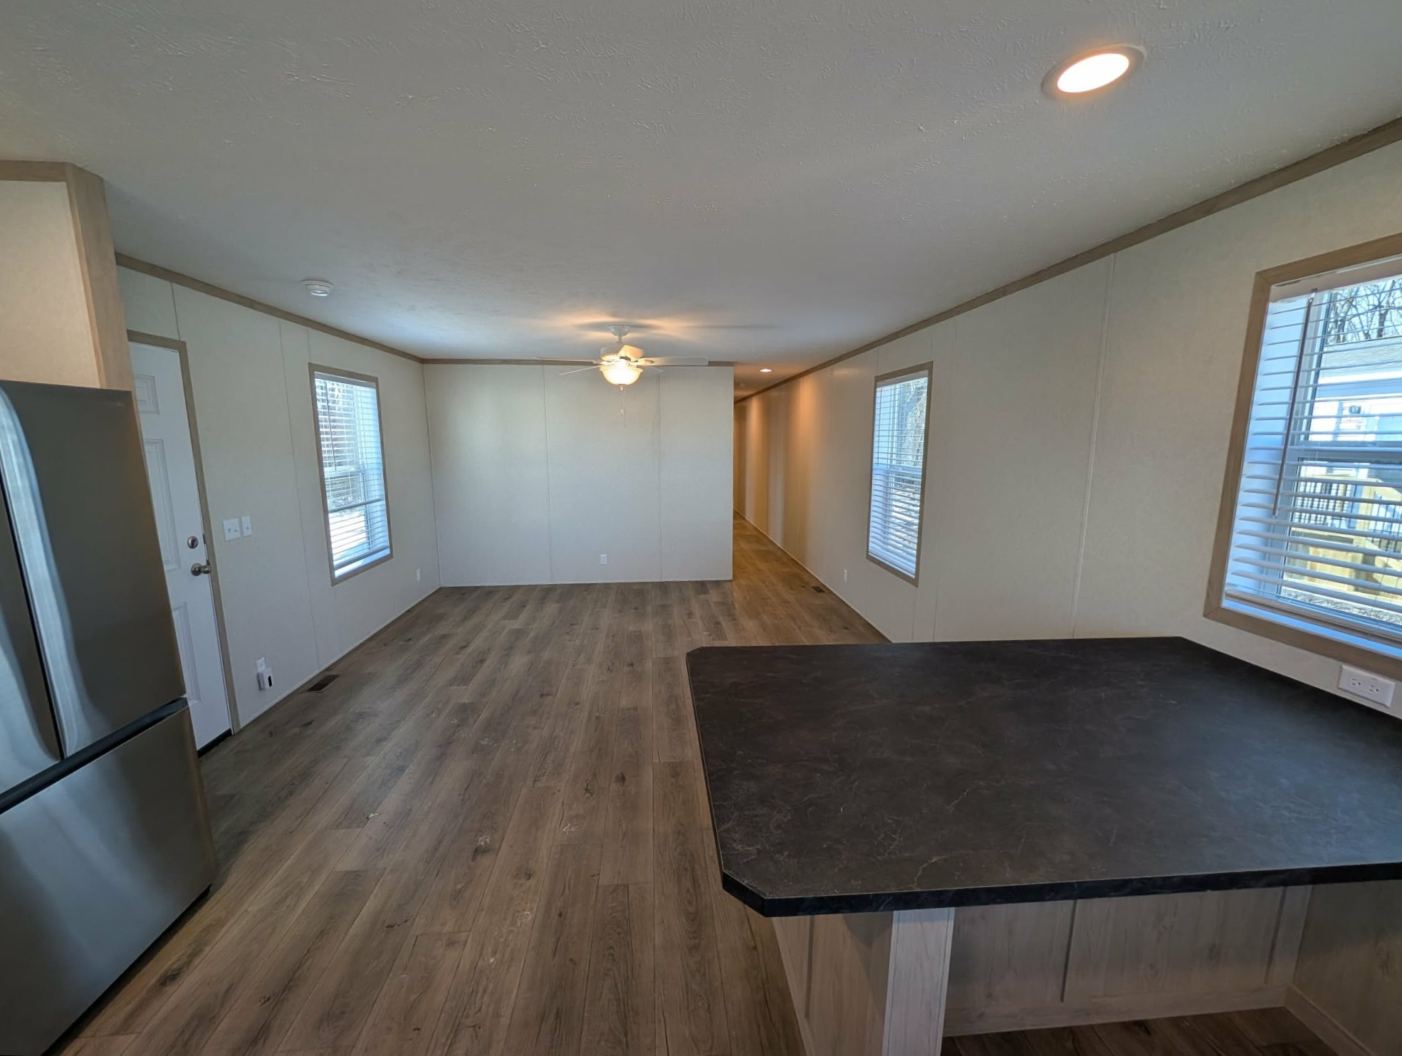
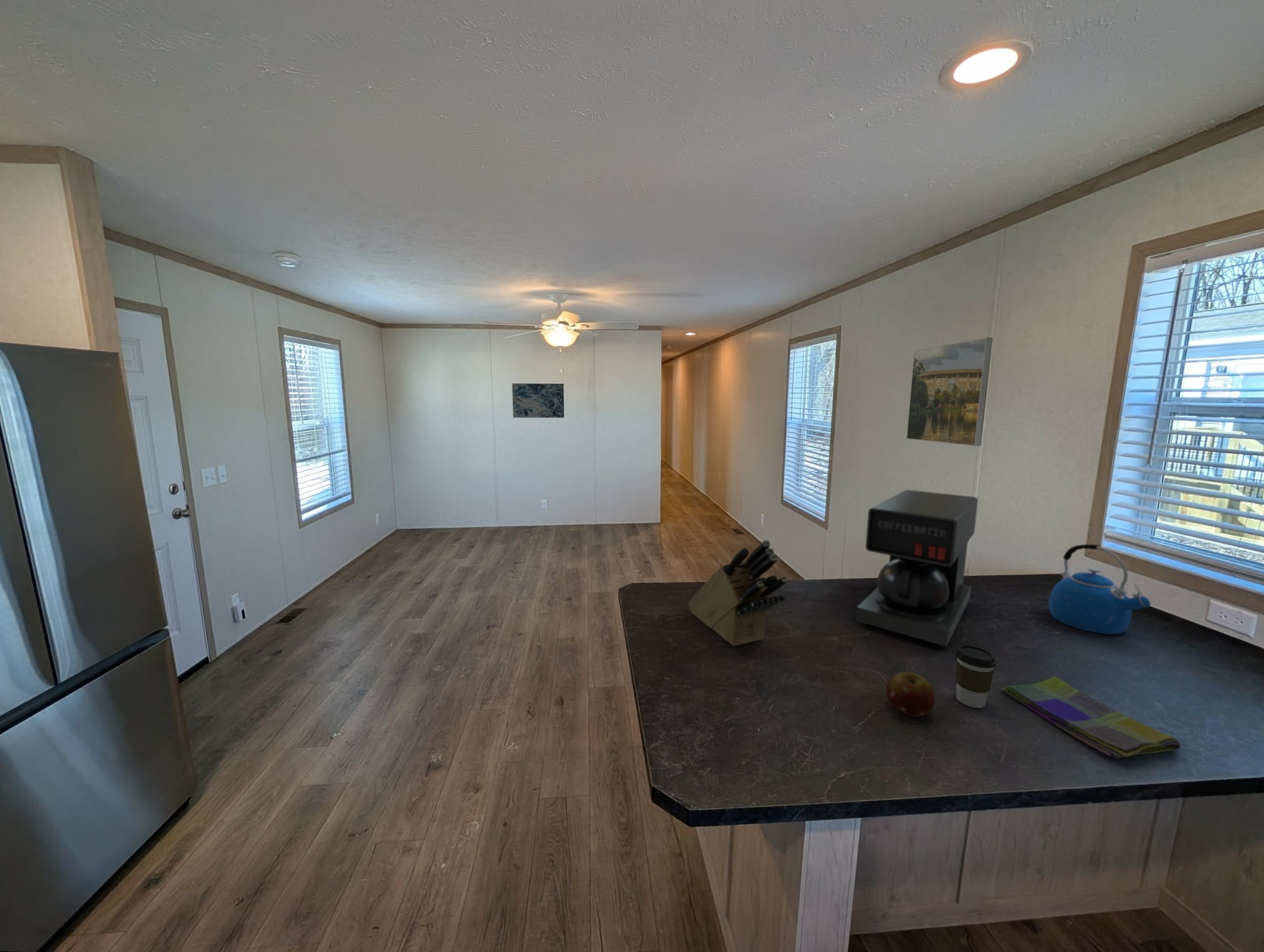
+ kettle [1048,544,1151,635]
+ coffee cup [955,644,996,709]
+ dish towel [1000,676,1181,759]
+ knife block [688,539,788,646]
+ fruit [885,671,936,718]
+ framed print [906,337,993,447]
+ coffee maker [855,489,979,648]
+ wall art [512,383,565,419]
